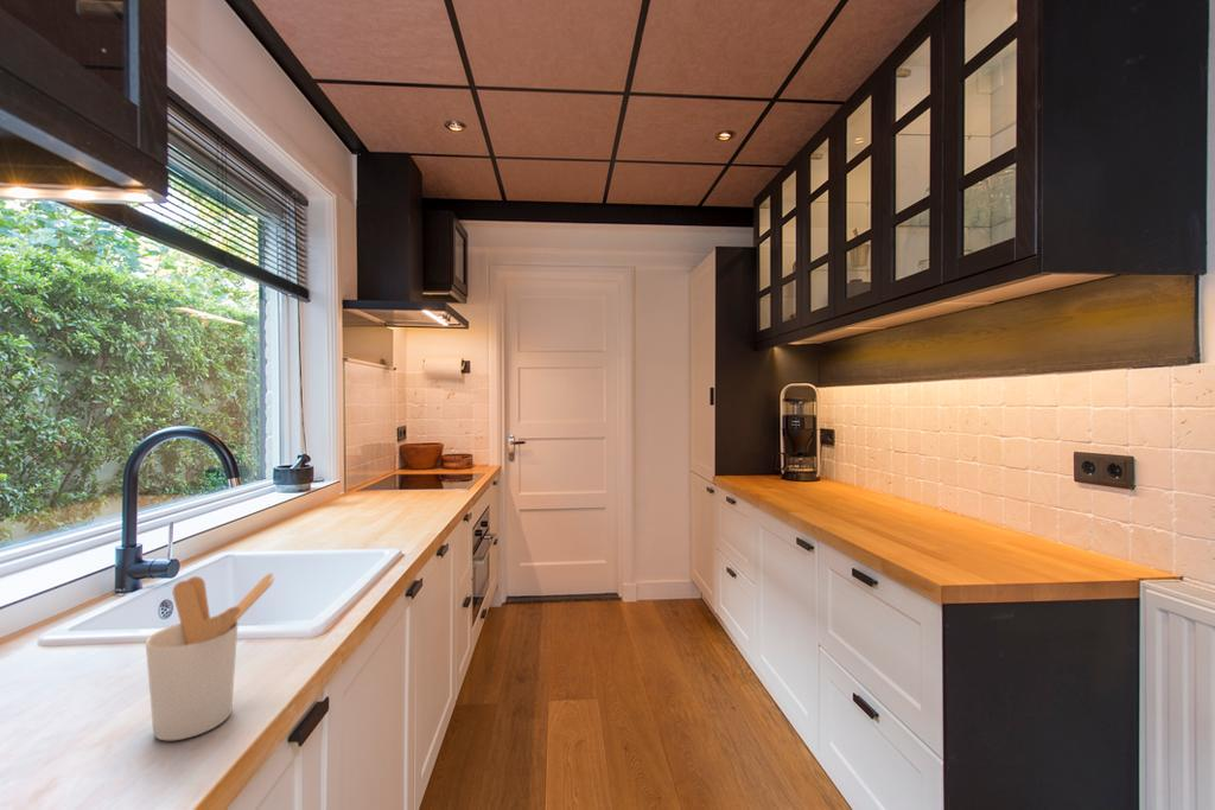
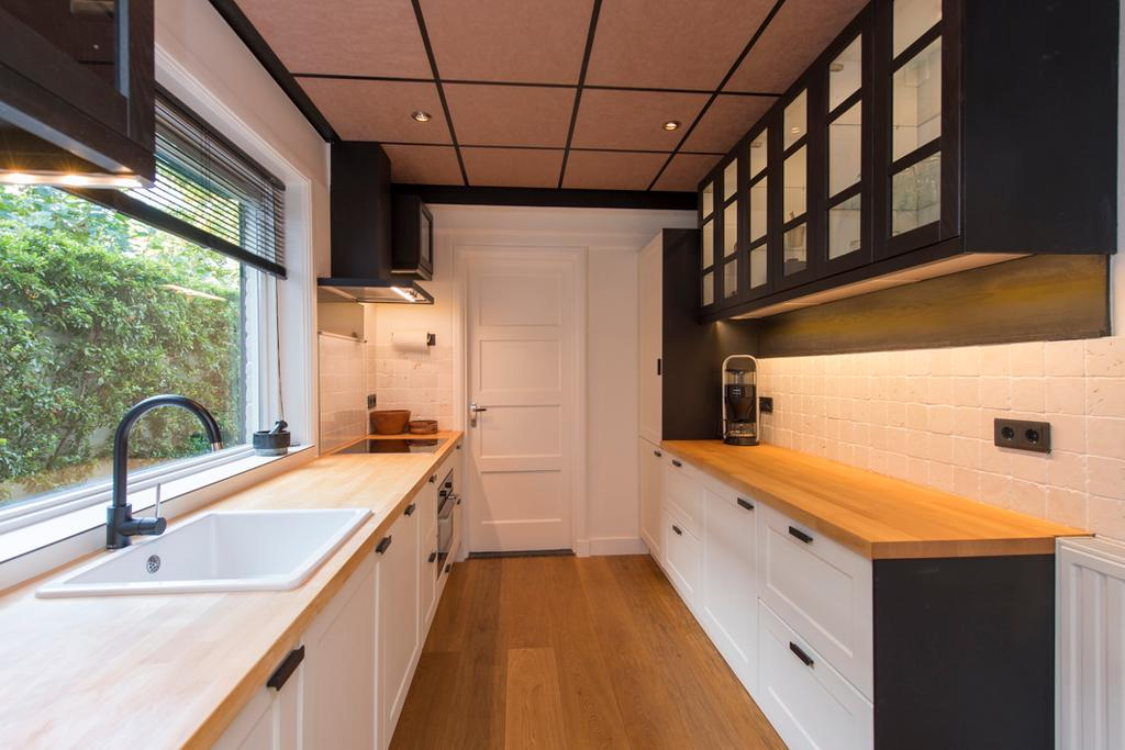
- utensil holder [145,572,275,742]
